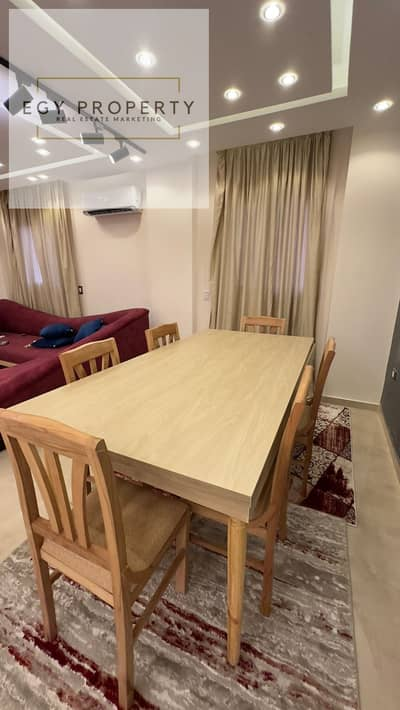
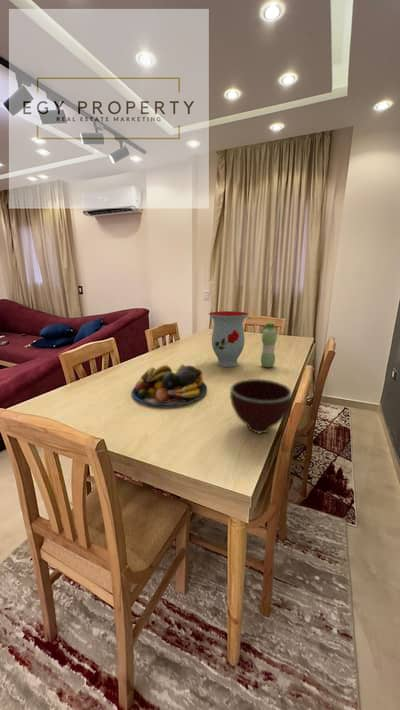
+ bowl [229,378,293,434]
+ fruit bowl [131,363,208,407]
+ water bottle [260,322,278,369]
+ vase [208,310,250,368]
